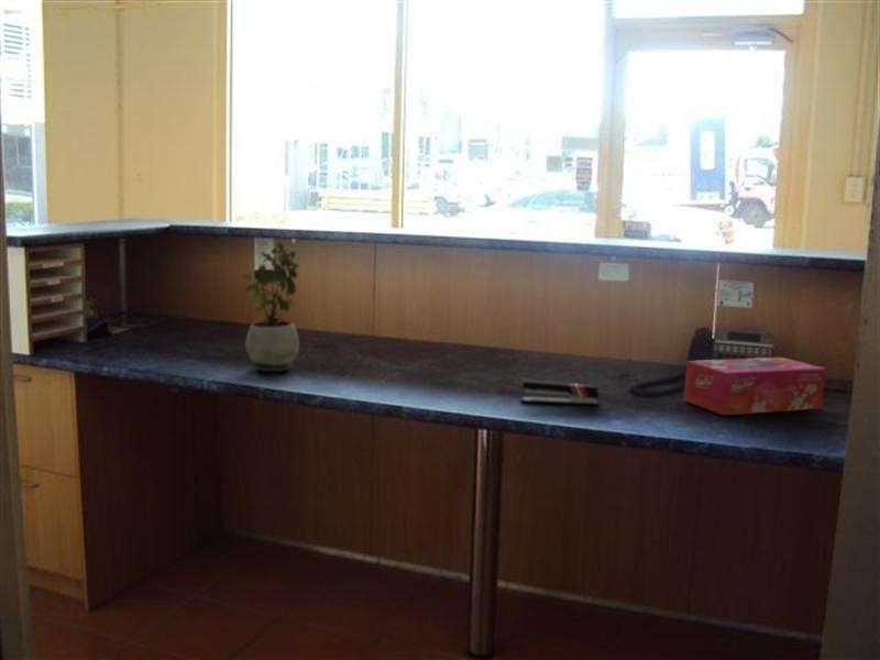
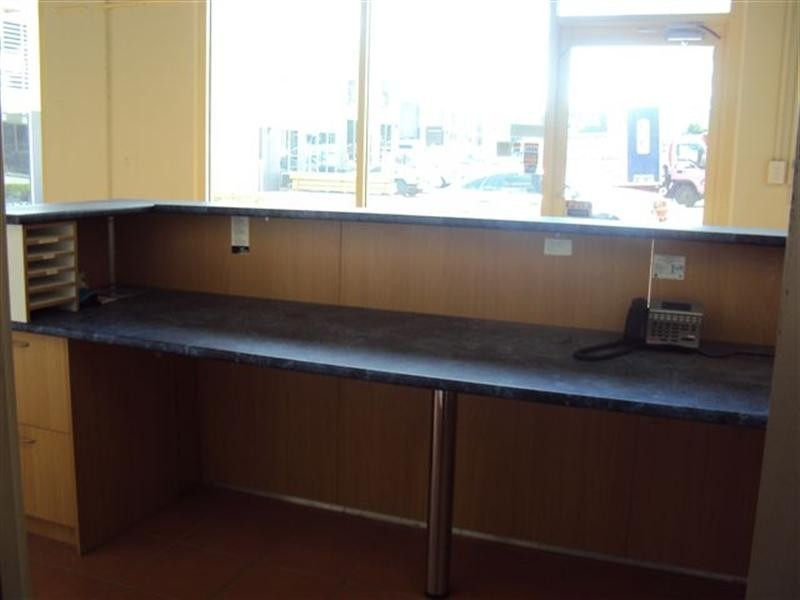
- potted plant [241,241,301,373]
- tissue box [683,356,826,416]
- stapler [520,378,600,406]
